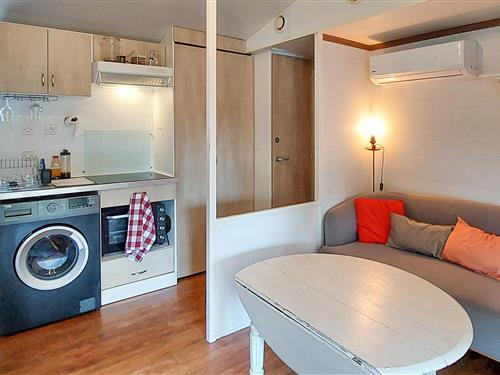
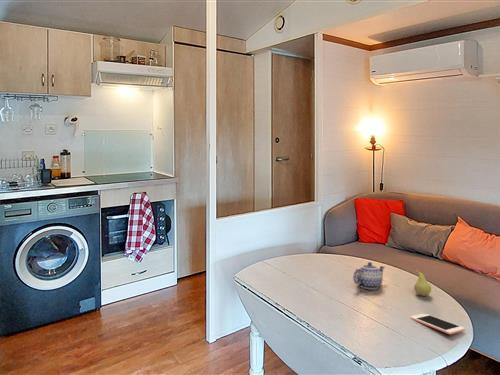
+ cell phone [409,313,466,335]
+ teapot [352,261,385,290]
+ fruit [412,267,432,297]
